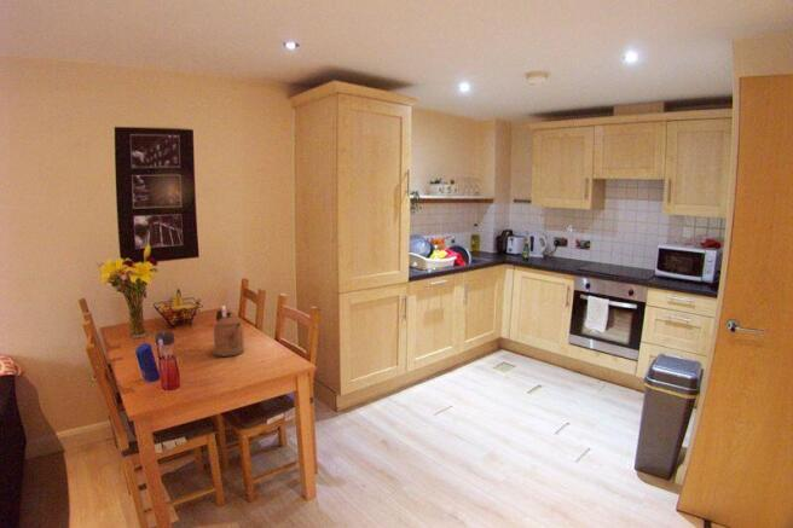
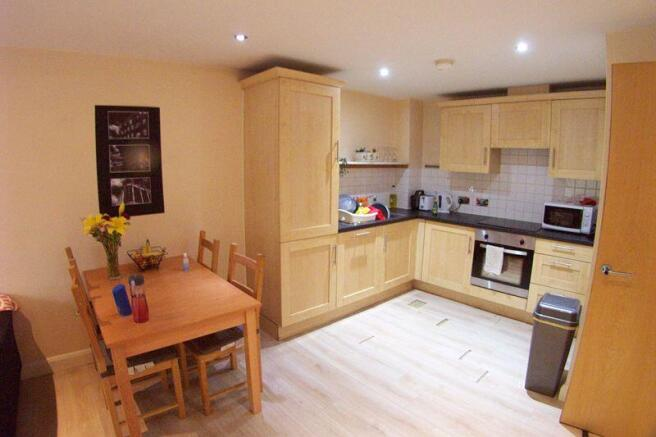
- coffeepot [213,309,245,358]
